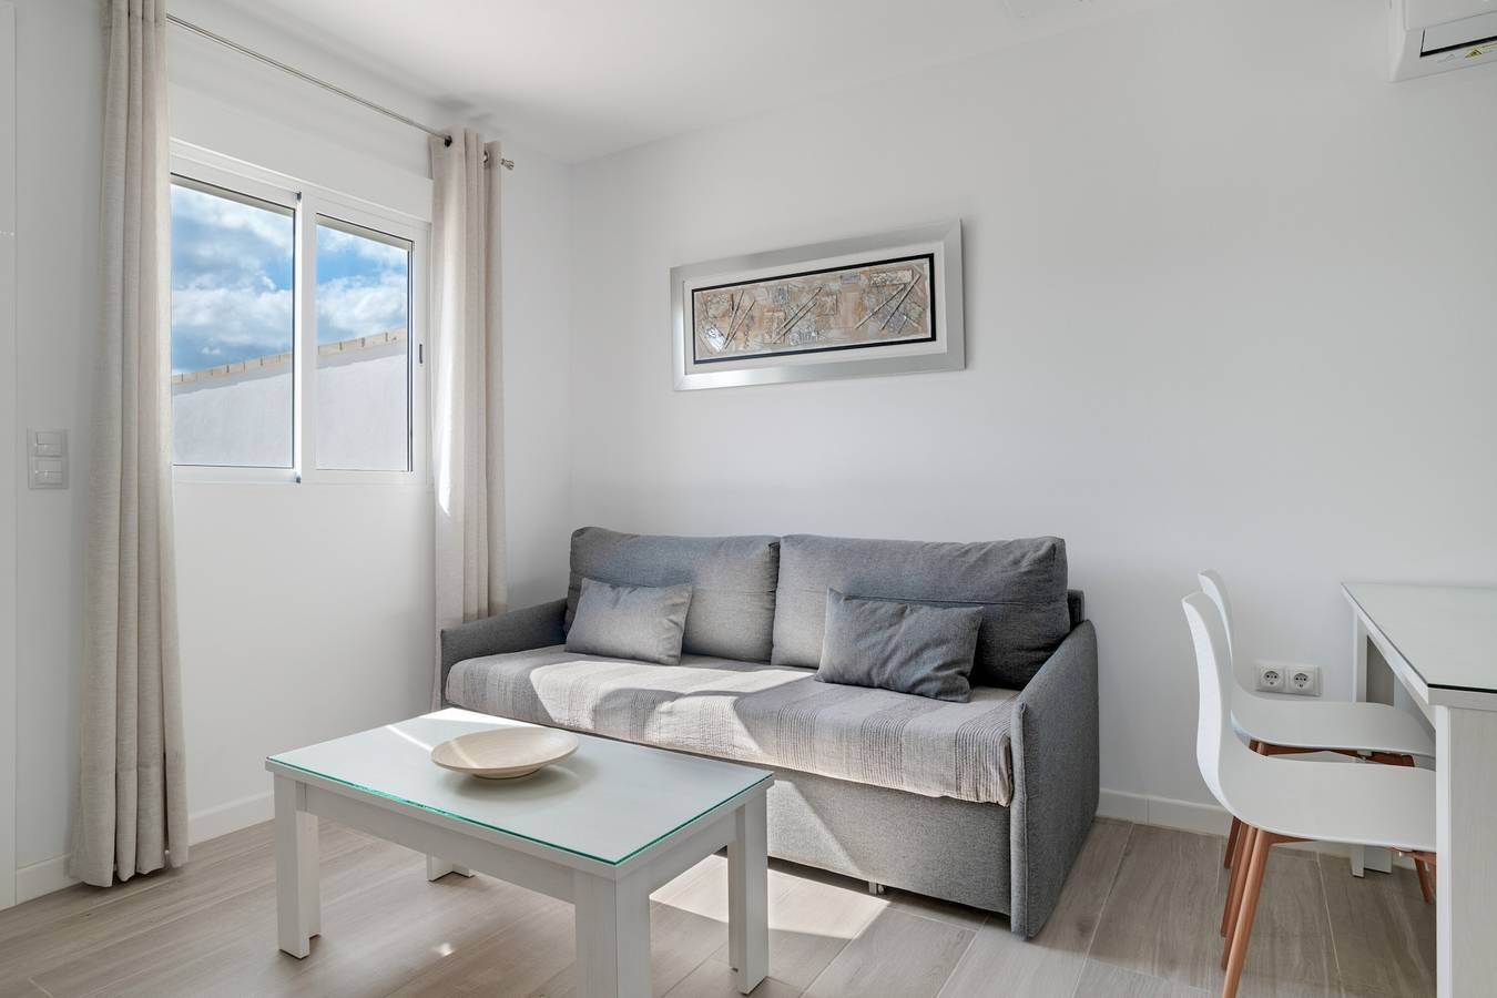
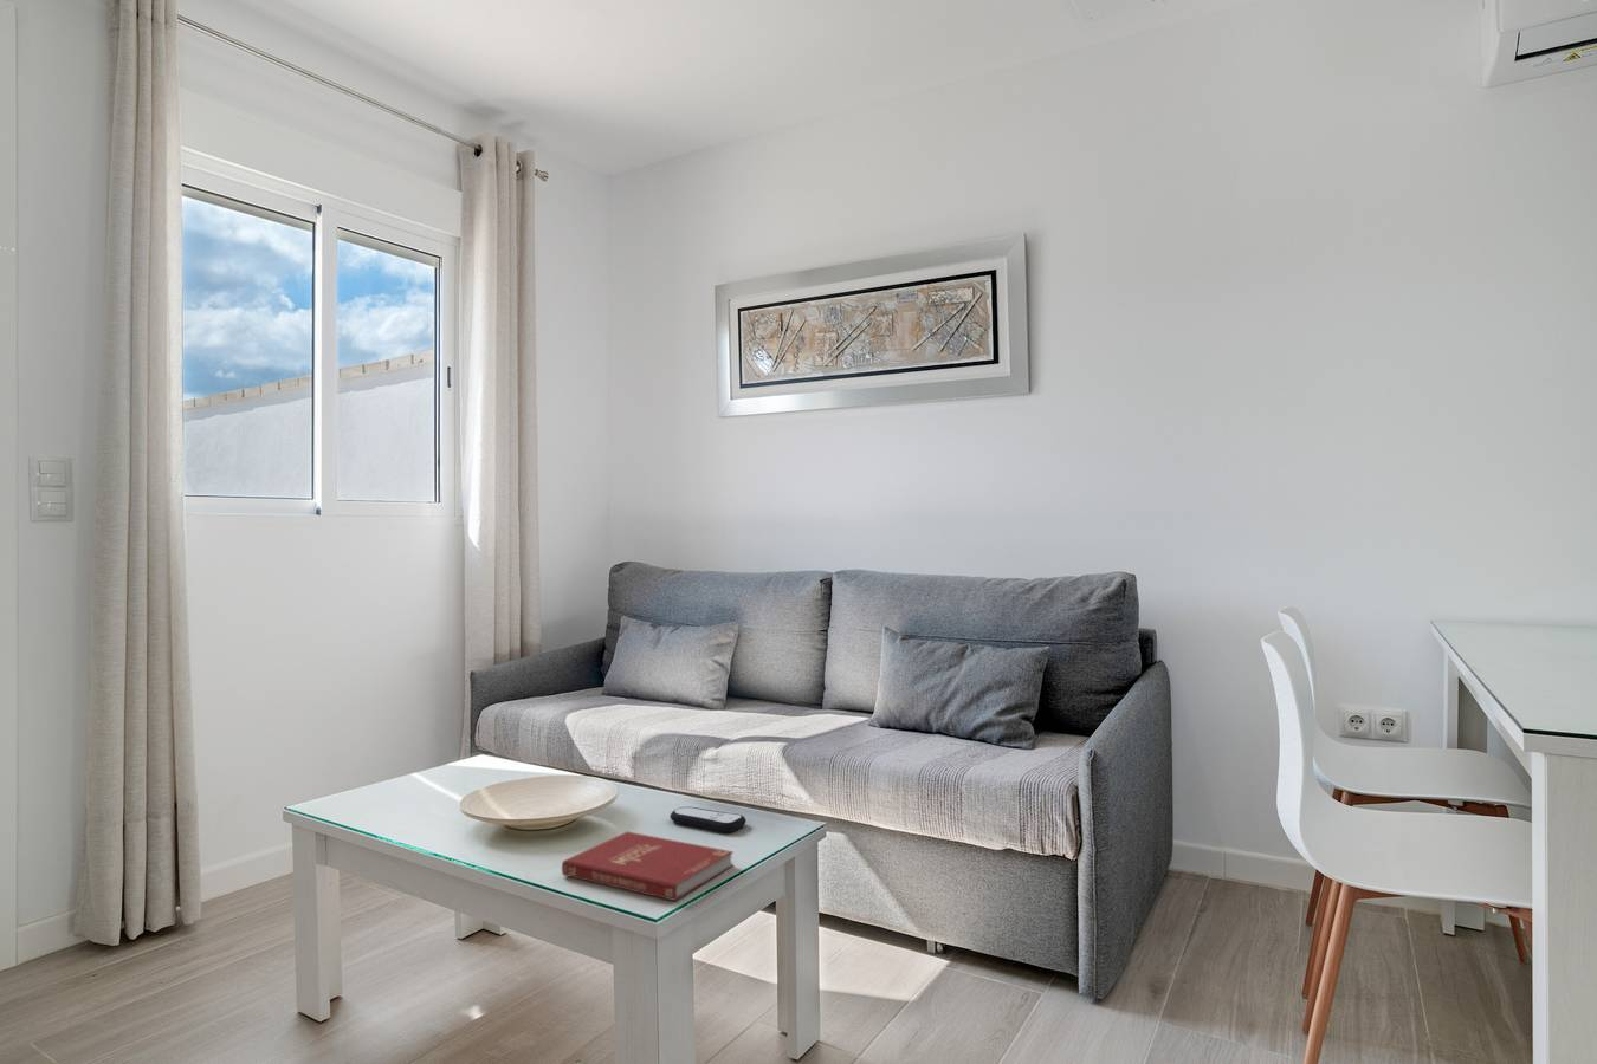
+ remote control [668,806,747,834]
+ book [561,830,734,902]
